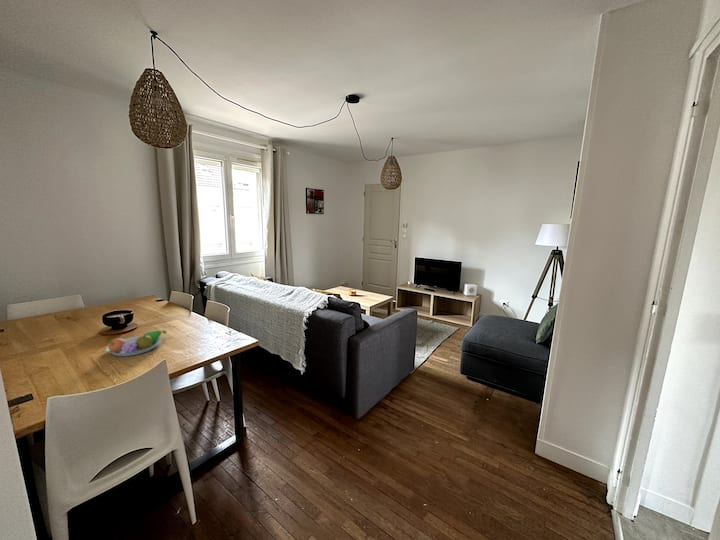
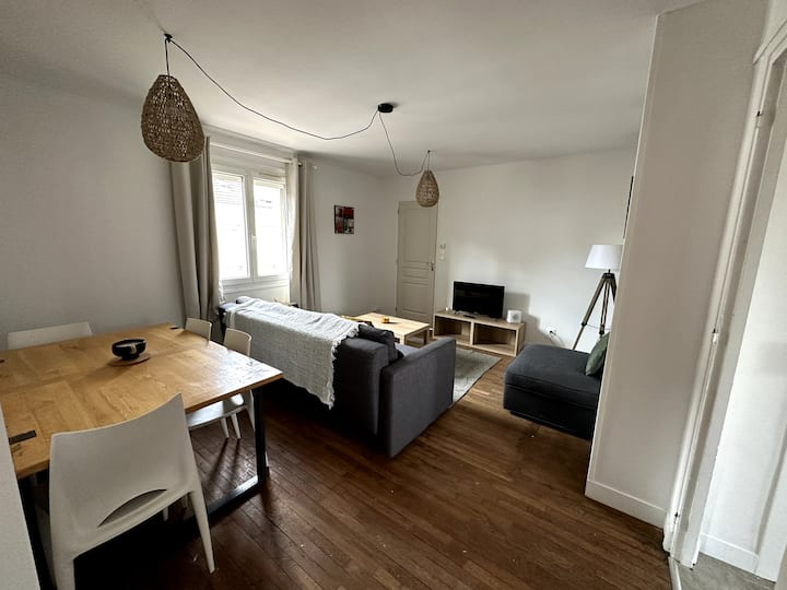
- fruit bowl [105,329,168,357]
